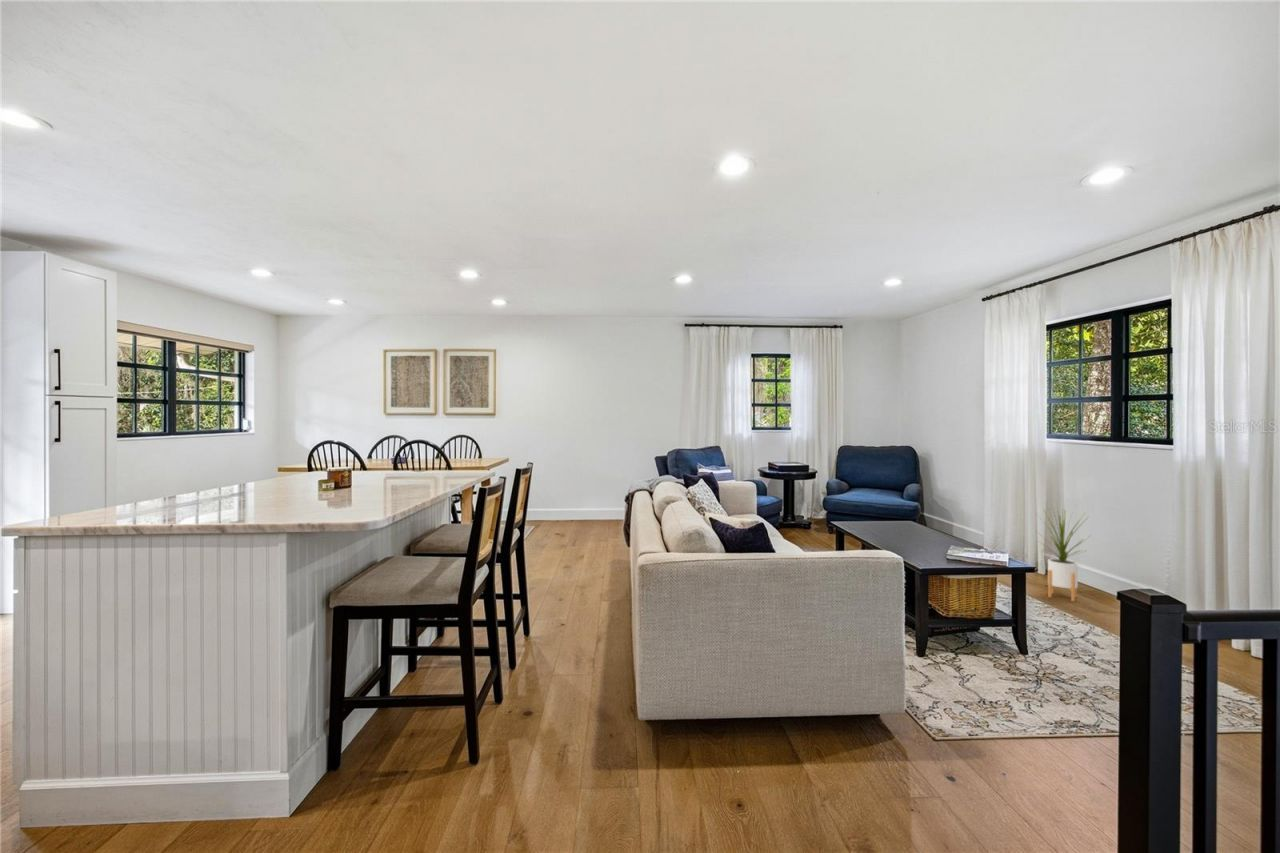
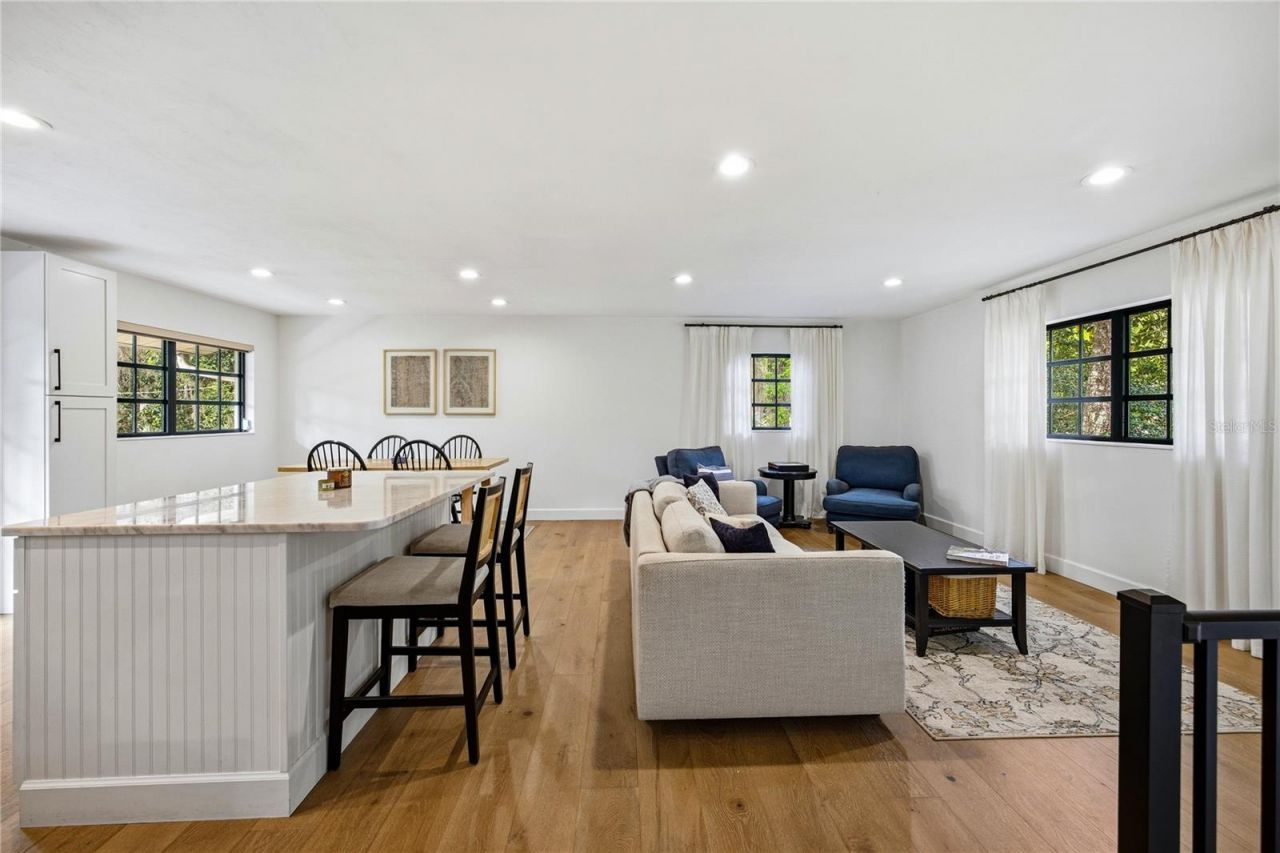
- house plant [1036,501,1092,602]
